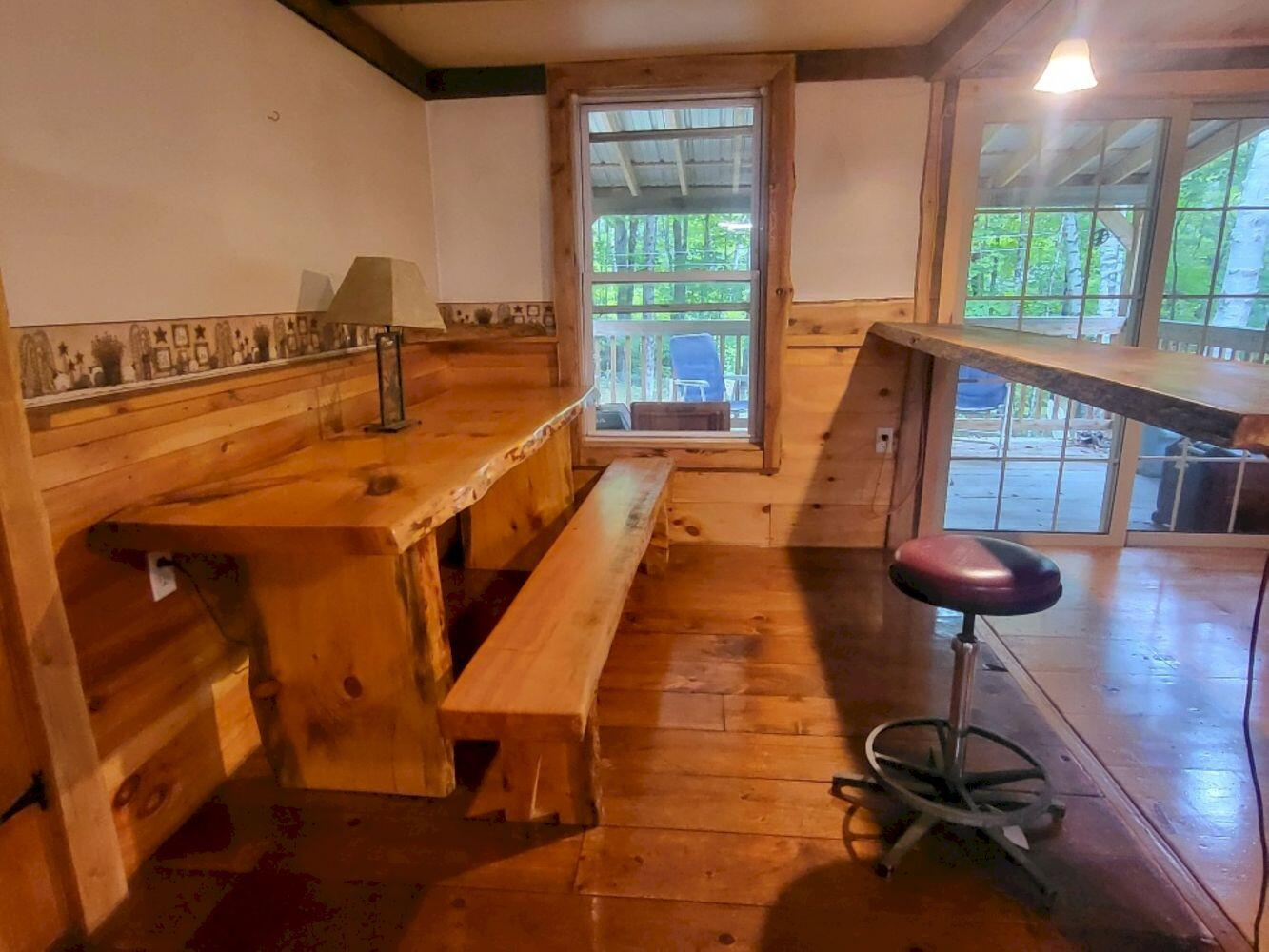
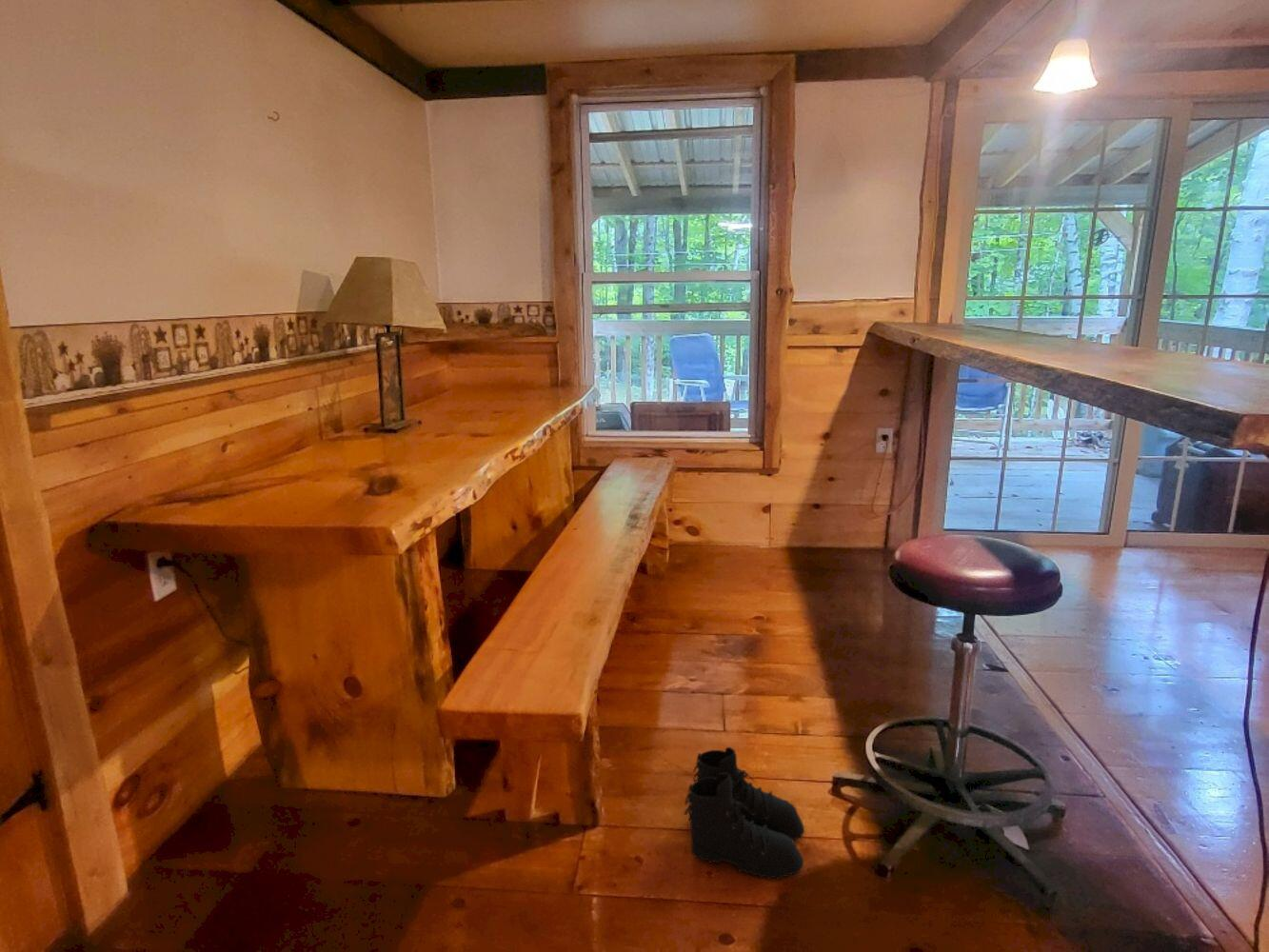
+ boots [683,746,805,881]
